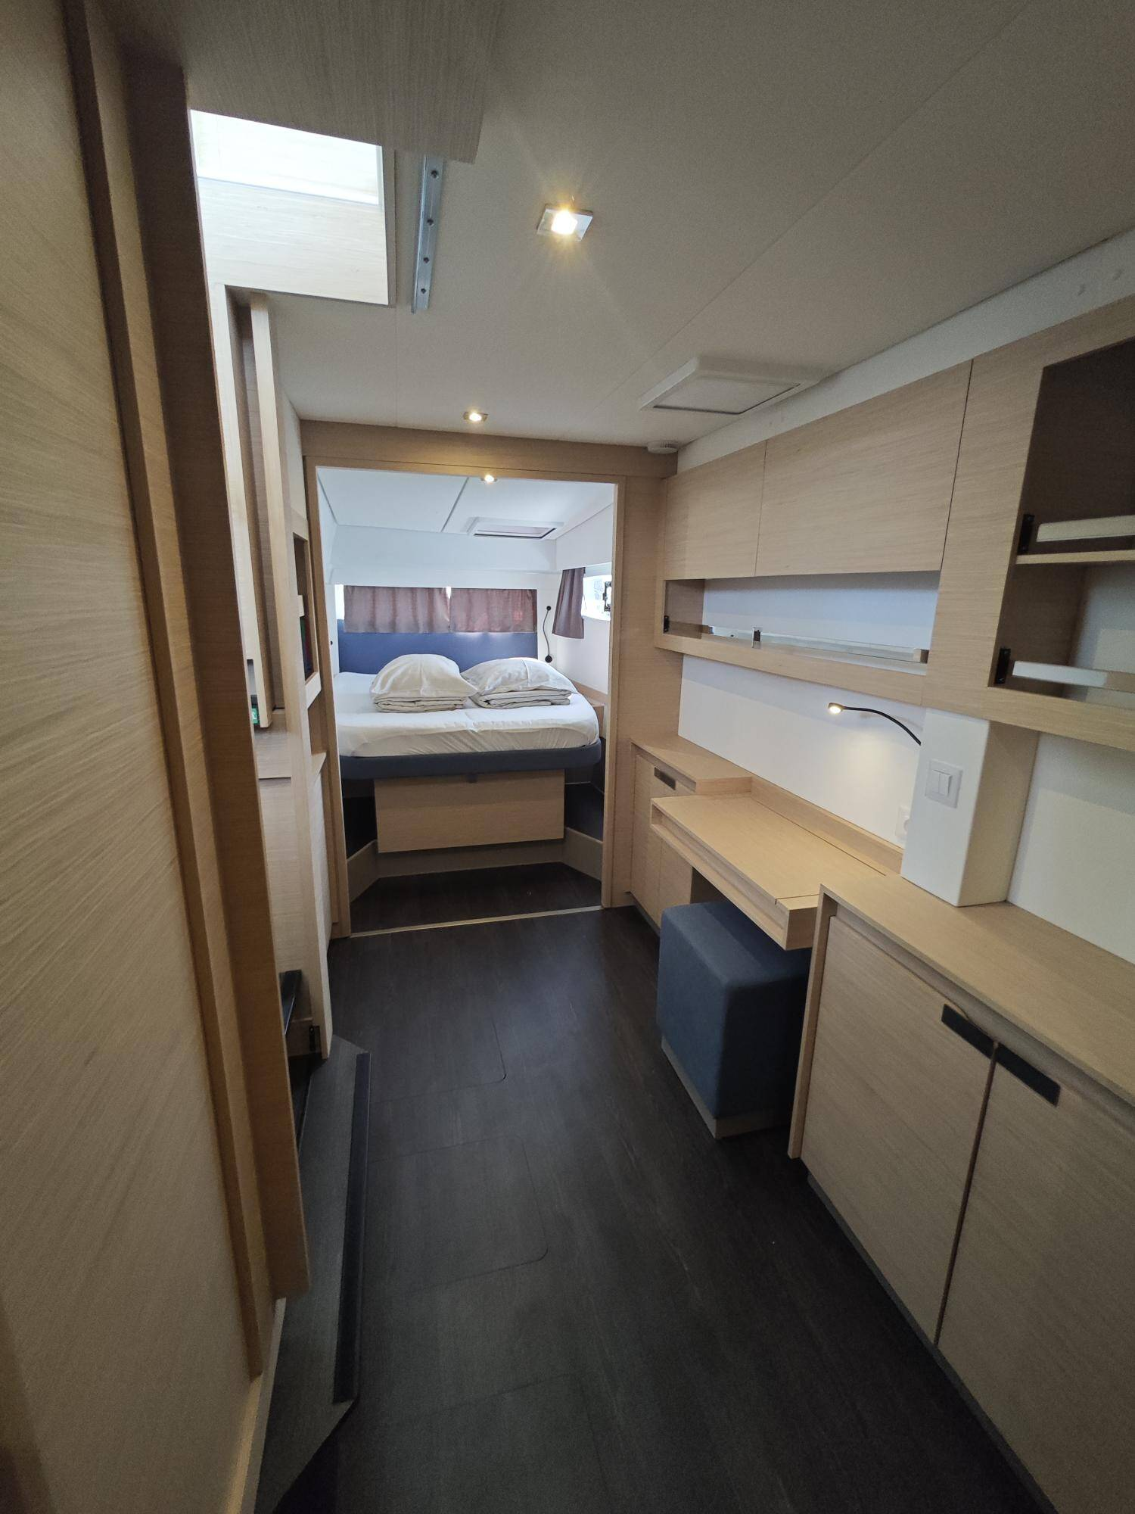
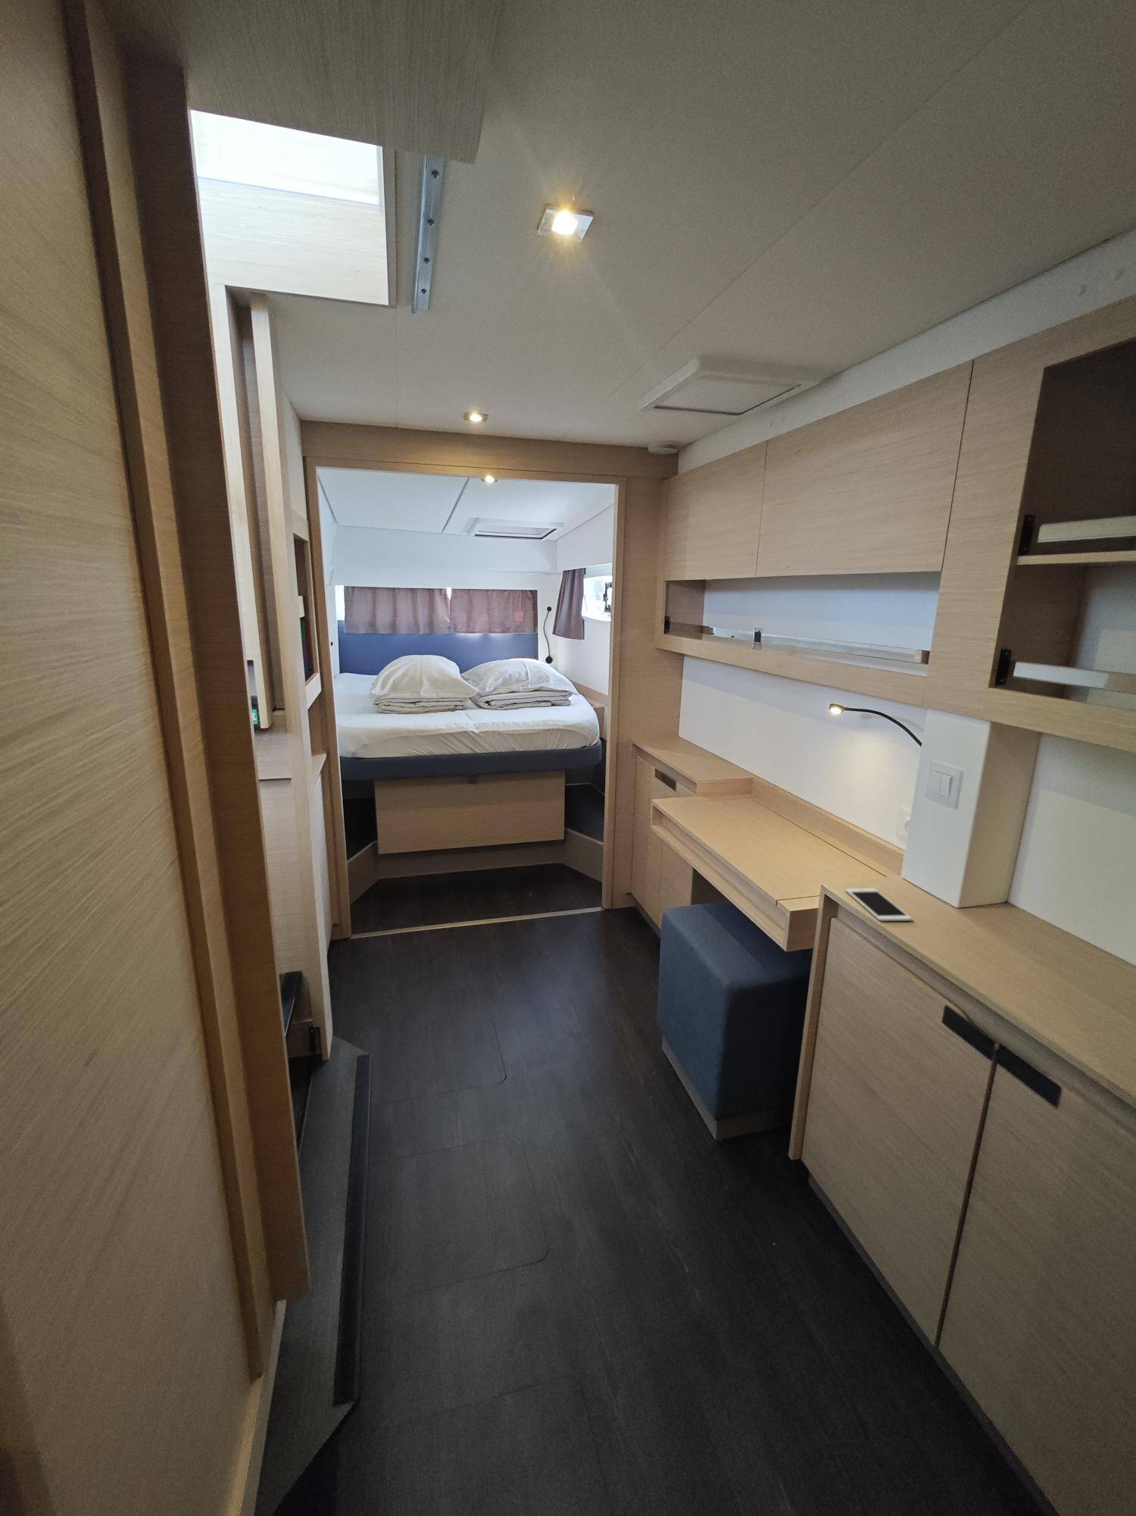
+ cell phone [845,888,913,922]
